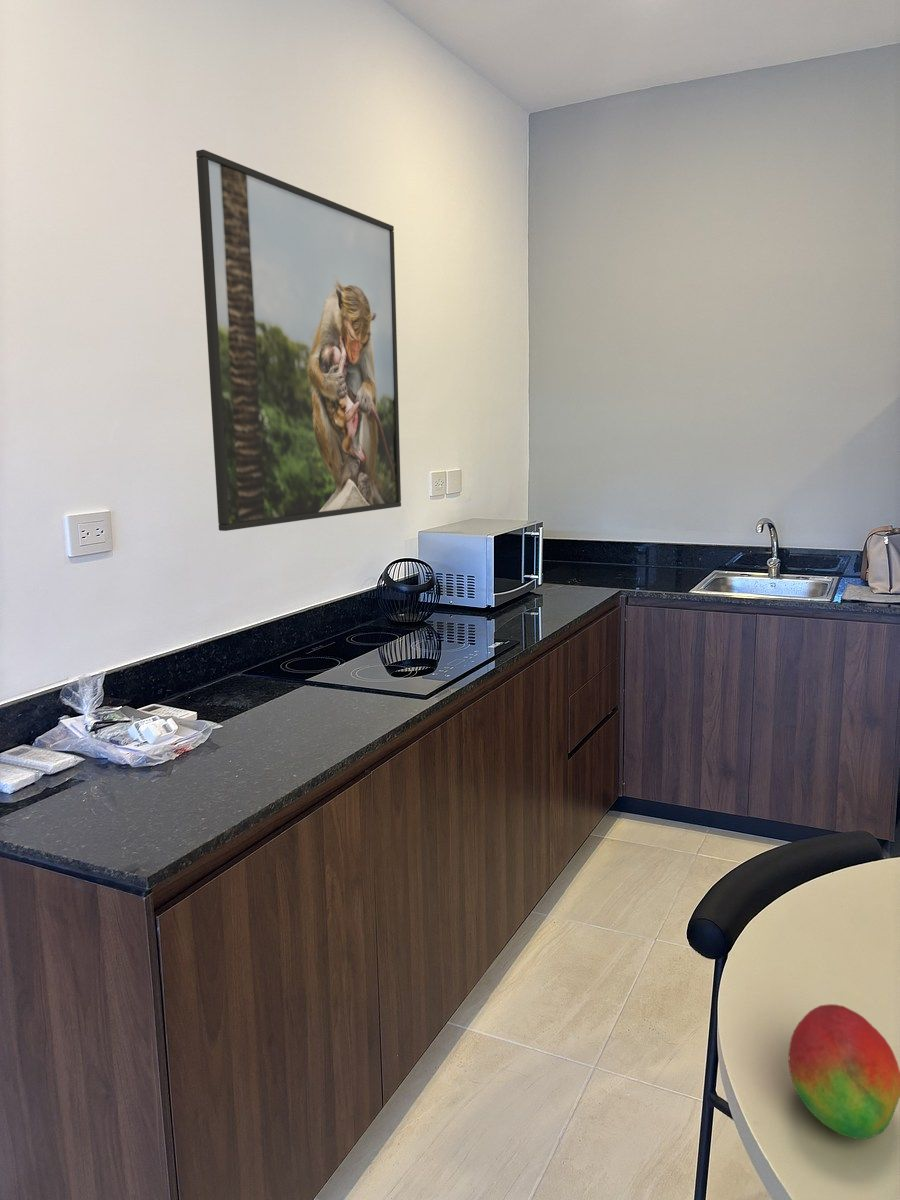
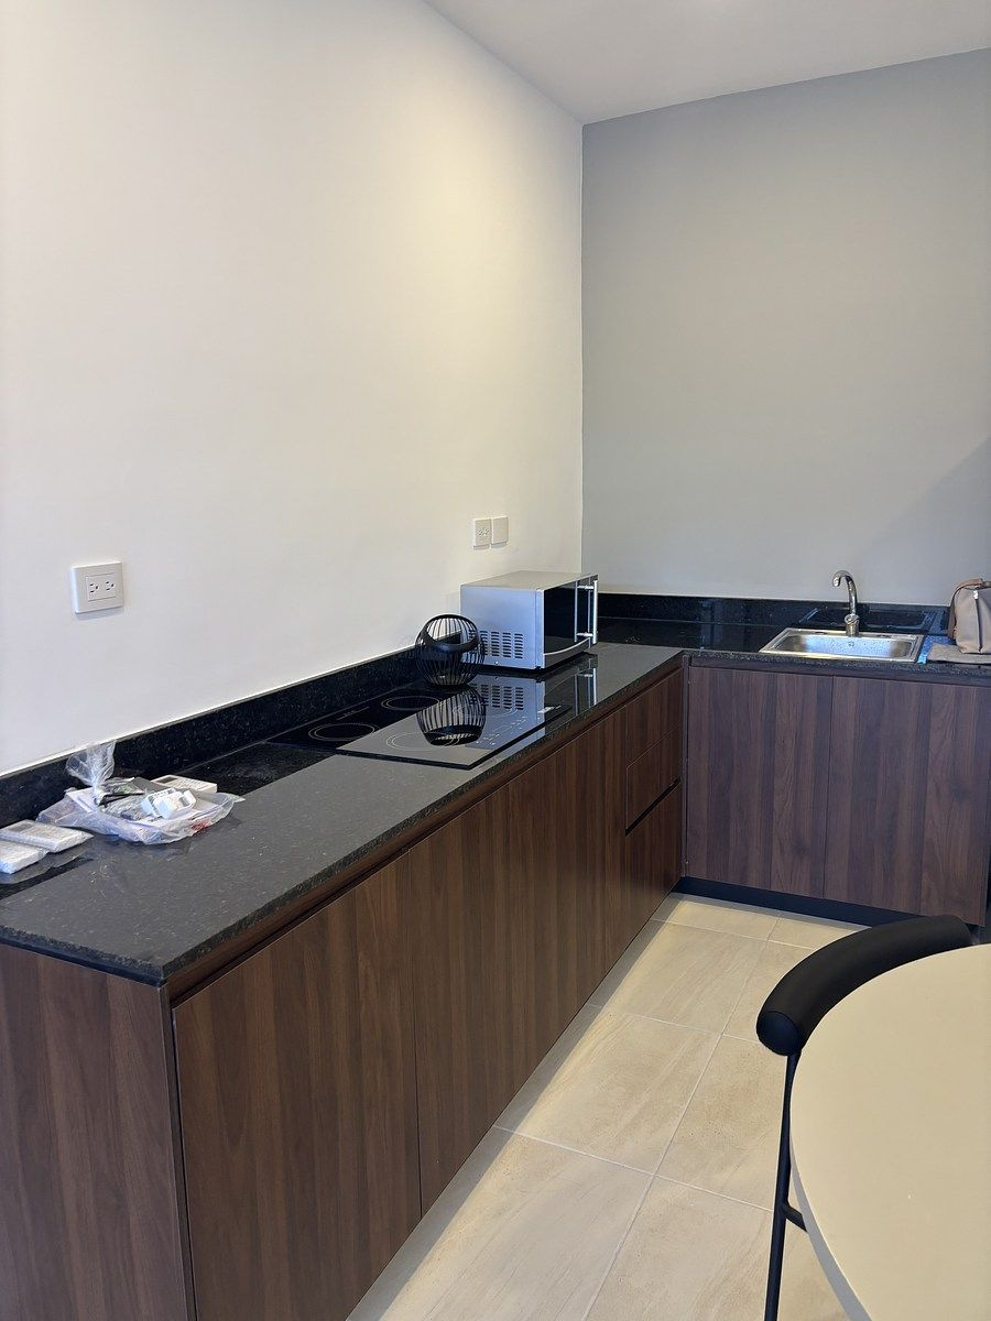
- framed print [195,149,402,532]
- fruit [787,1003,900,1140]
